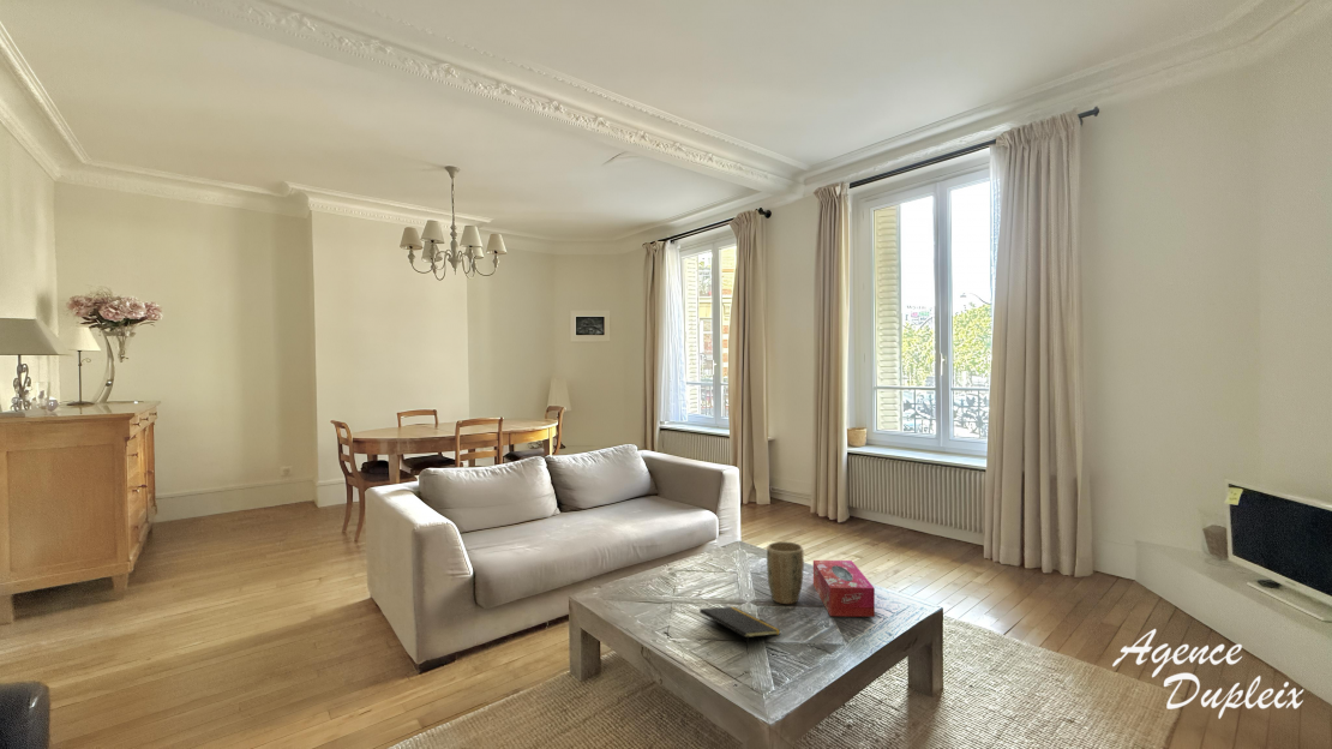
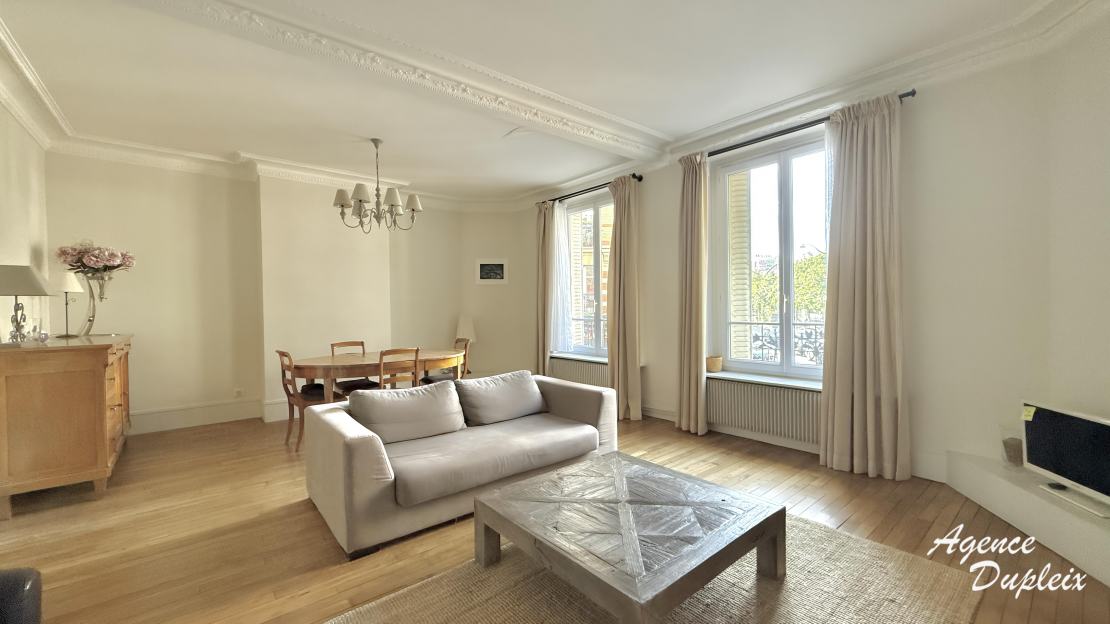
- tissue box [812,559,876,618]
- notepad [698,606,782,649]
- plant pot [766,540,805,605]
